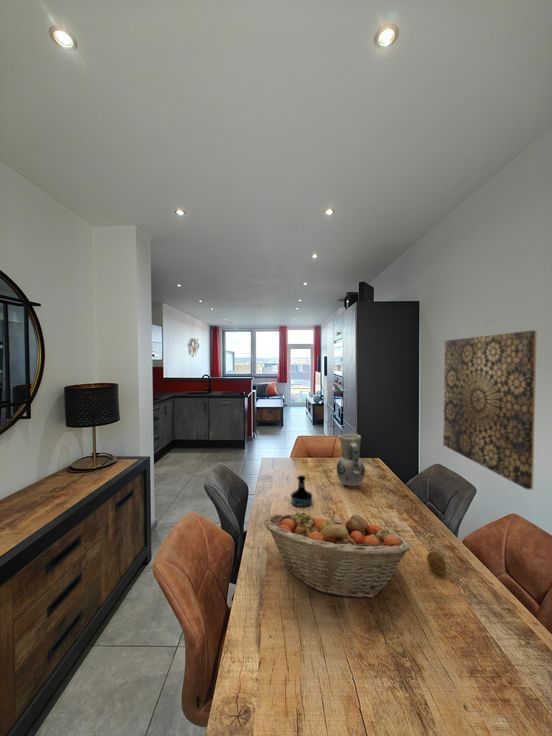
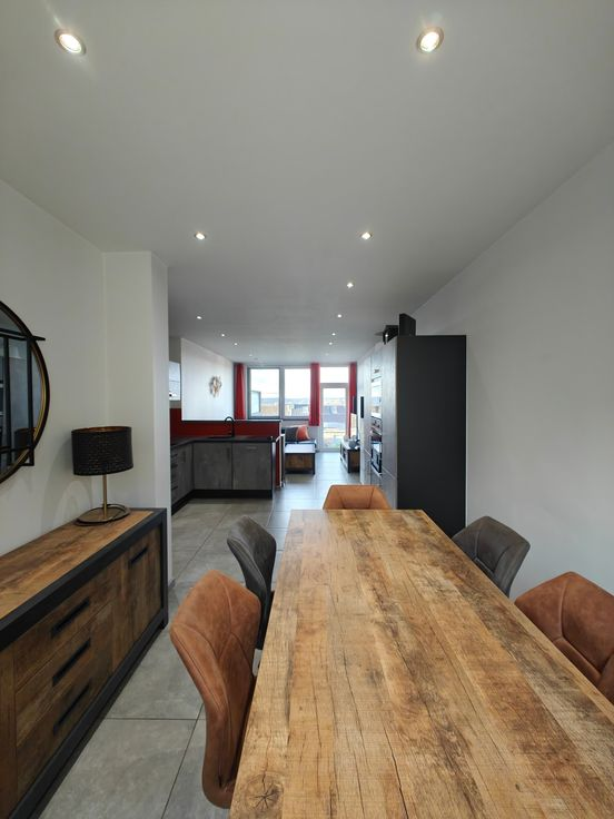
- wall art [442,330,538,490]
- fruit basket [263,510,411,599]
- tequila bottle [290,474,313,508]
- vase [336,433,366,489]
- fruit [426,551,447,575]
